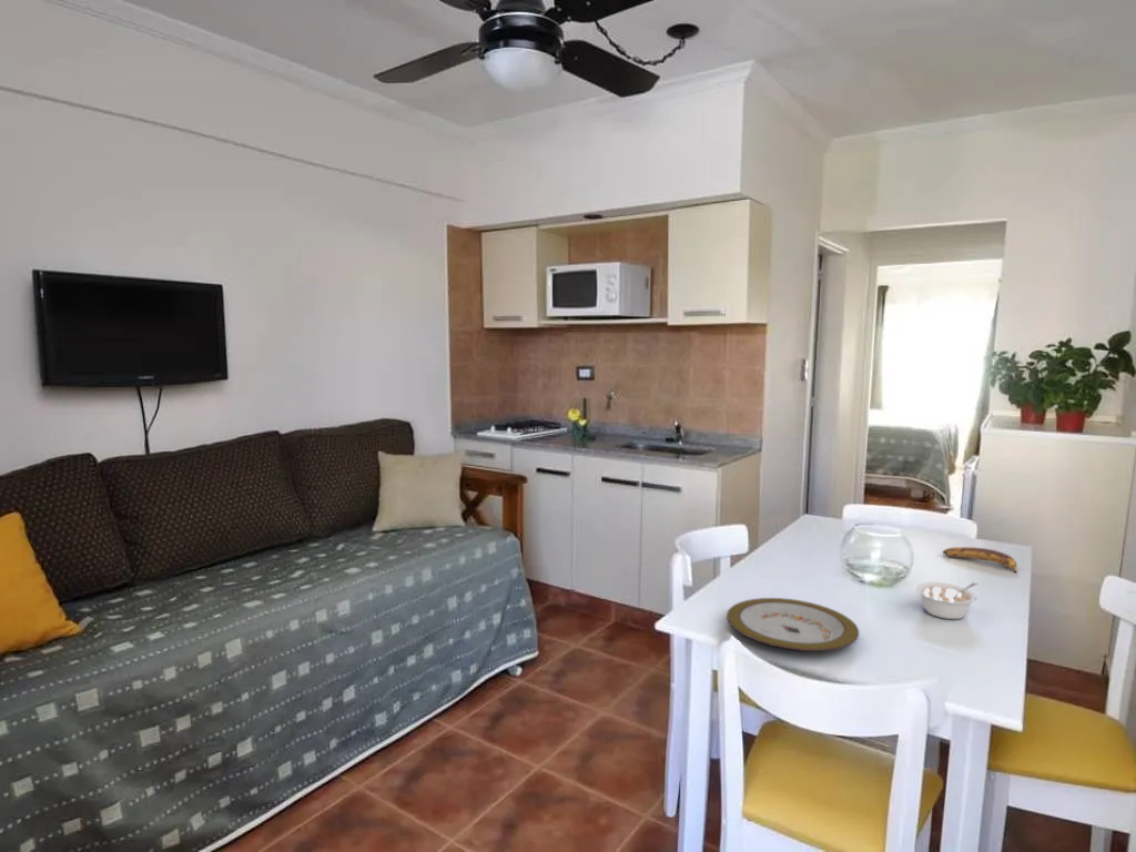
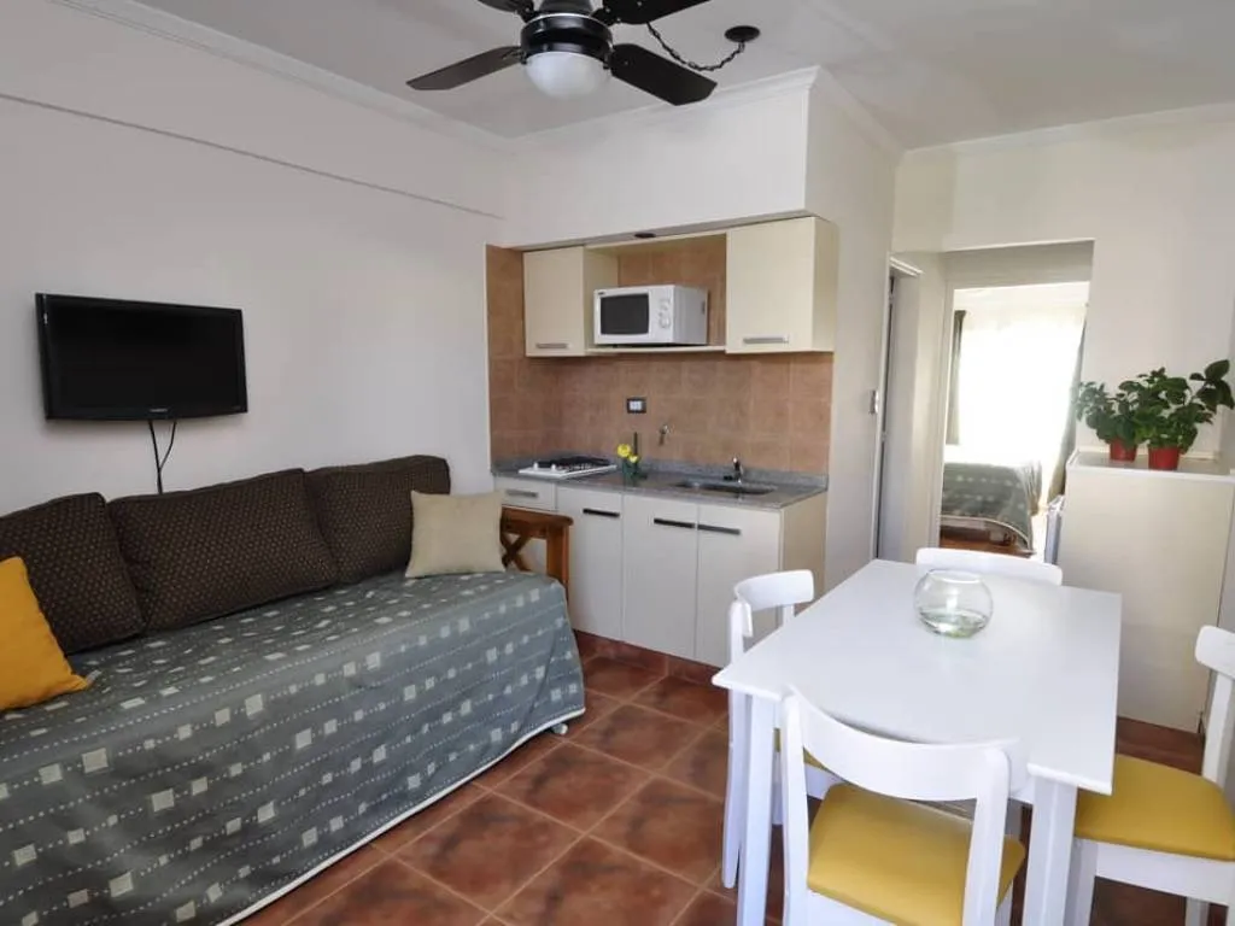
- banana [942,546,1018,574]
- plate [726,597,860,652]
- legume [915,580,978,620]
